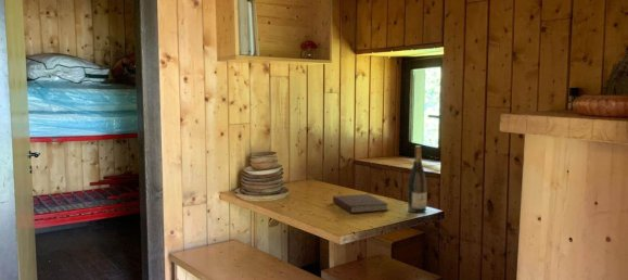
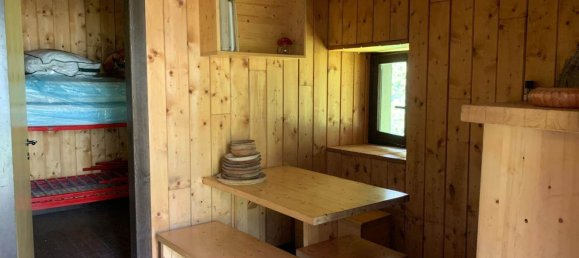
- wine bottle [407,144,428,214]
- notebook [332,193,389,214]
